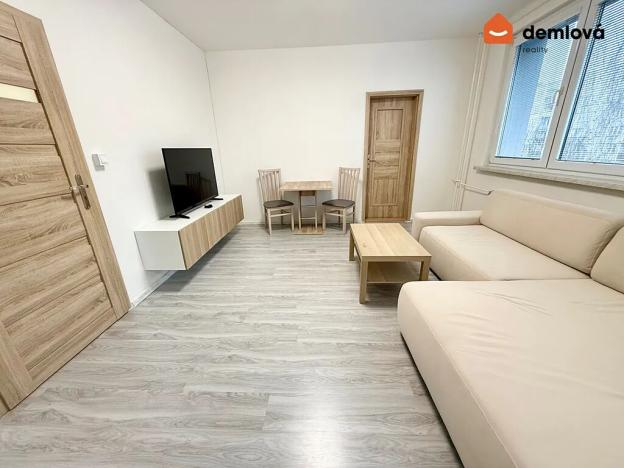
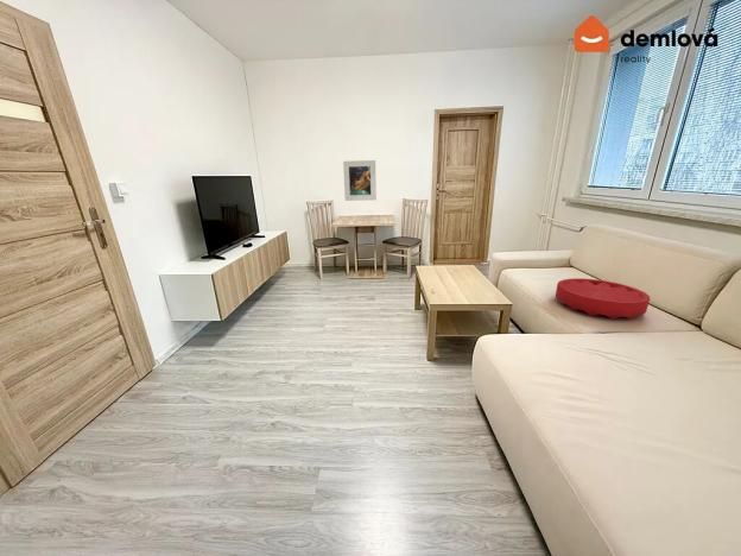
+ cushion [555,277,651,321]
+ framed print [342,159,378,202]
